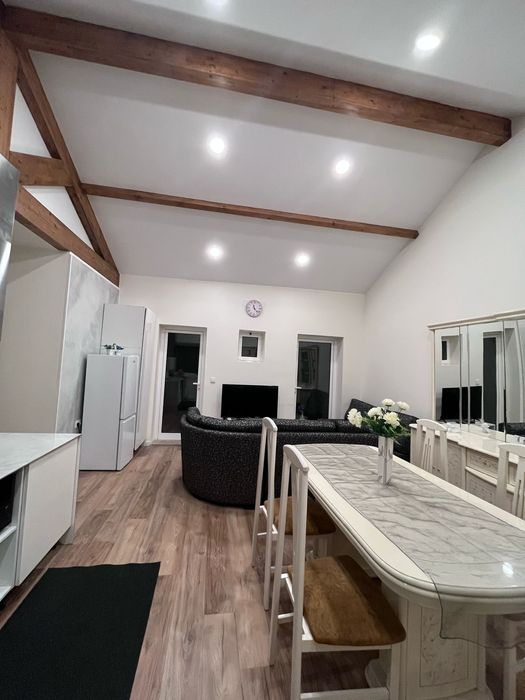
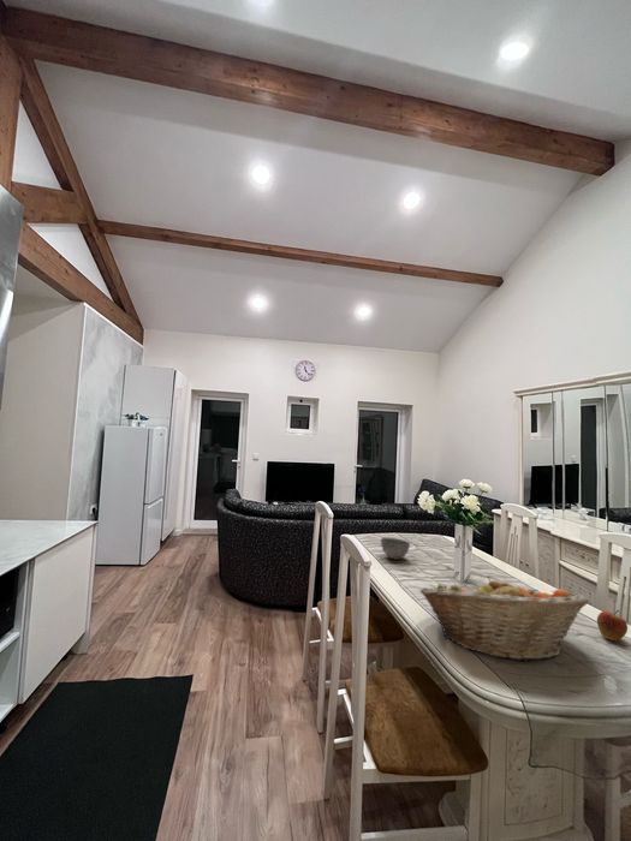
+ fruit basket [419,574,591,662]
+ apple [596,609,629,643]
+ bowl [380,537,411,561]
